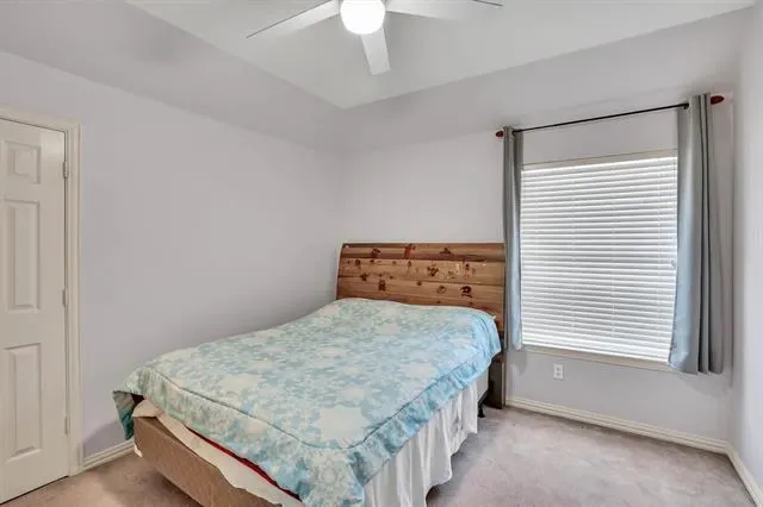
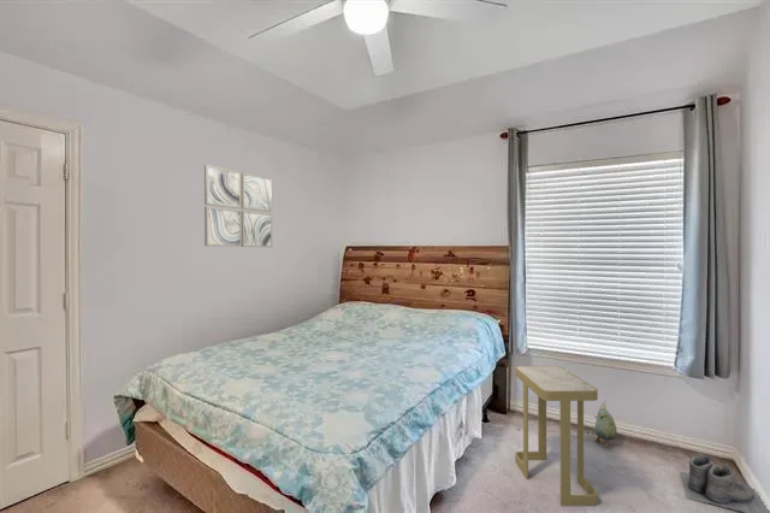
+ side table [514,365,599,507]
+ boots [677,452,770,513]
+ wall art [203,164,273,248]
+ plush toy [593,399,618,448]
